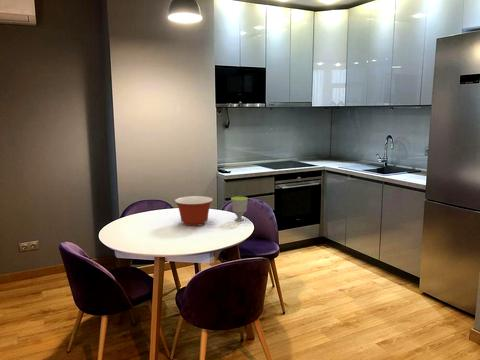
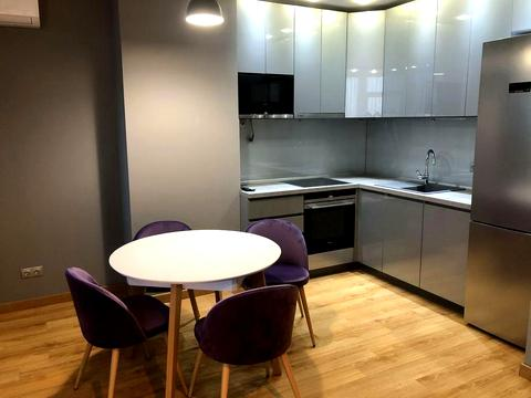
- mixing bowl [174,195,214,227]
- cup [230,196,249,222]
